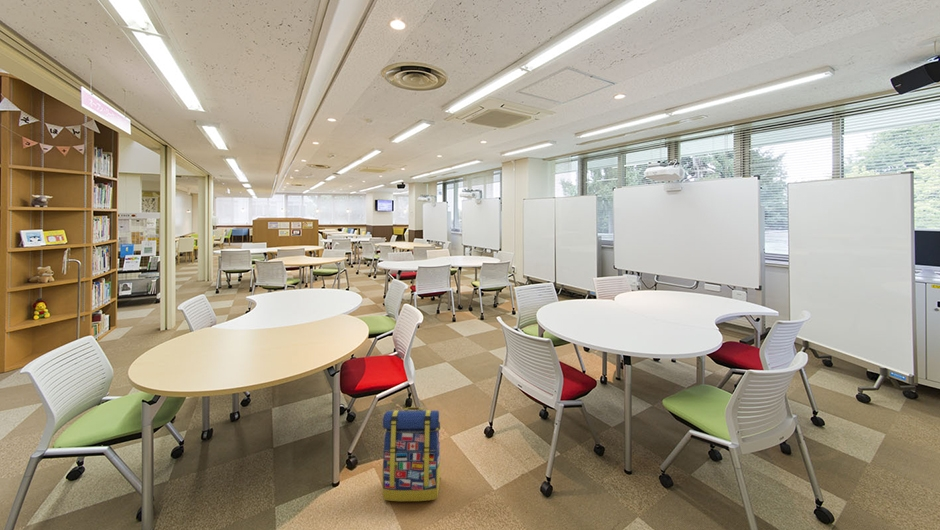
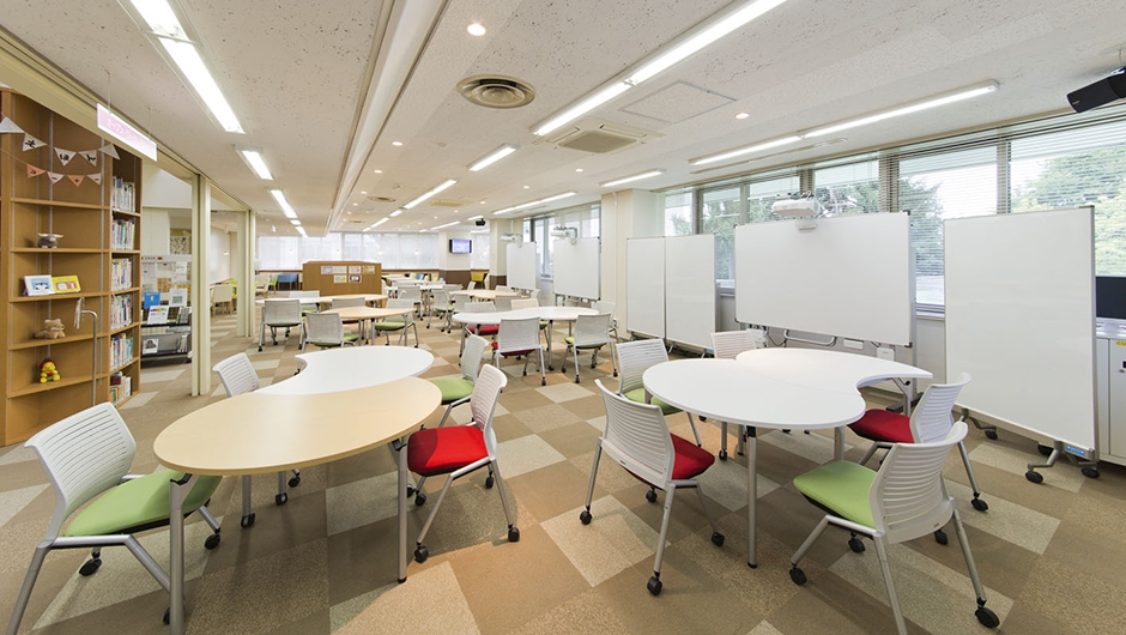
- backpack [381,406,442,502]
